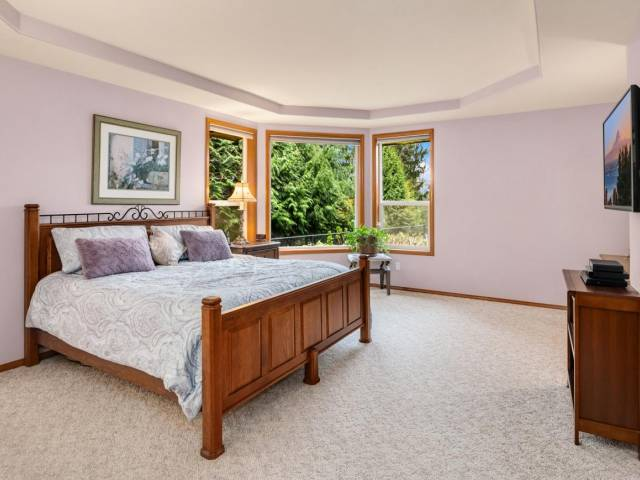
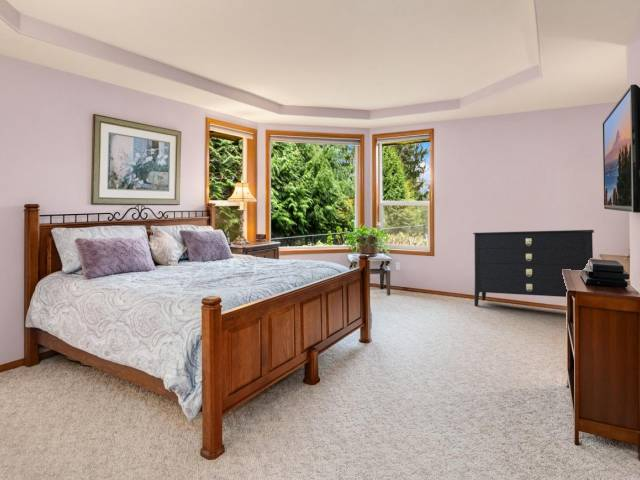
+ dresser [472,229,595,307]
